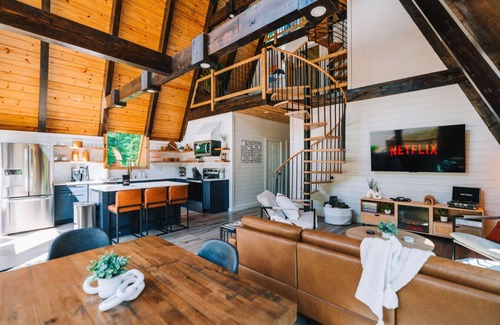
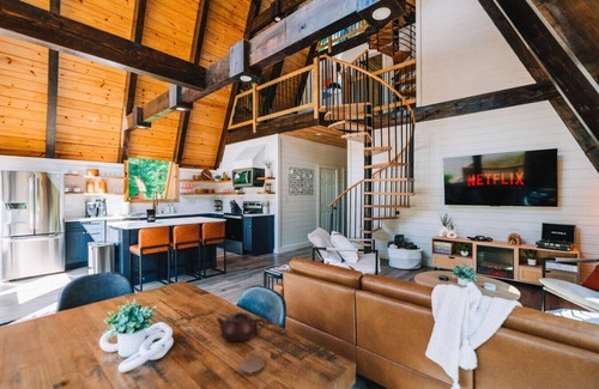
+ teapot [216,311,267,342]
+ coaster [238,355,266,377]
